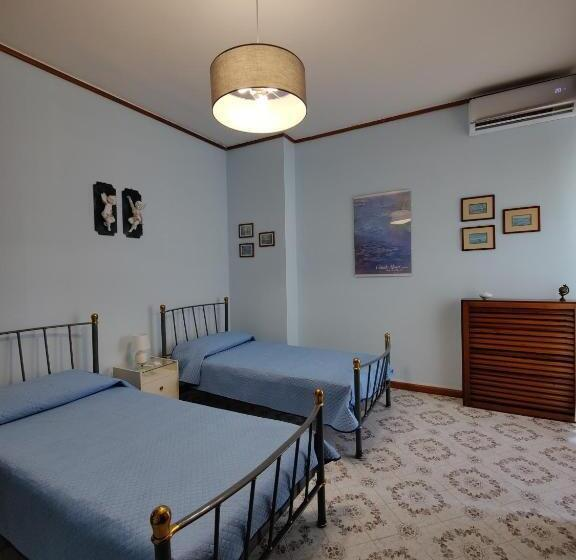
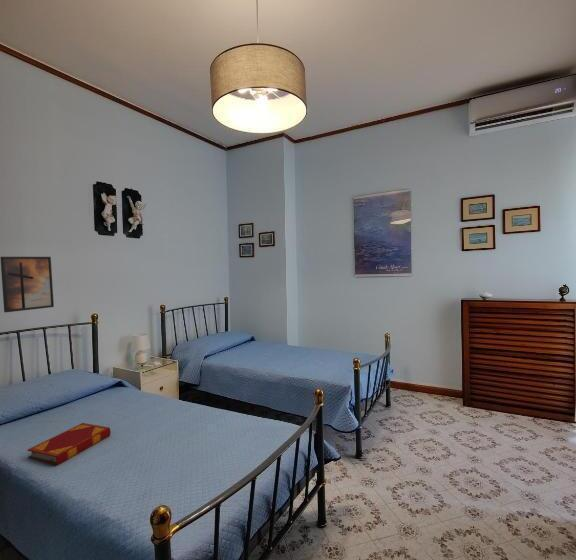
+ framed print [0,256,55,313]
+ hardback book [26,422,112,466]
